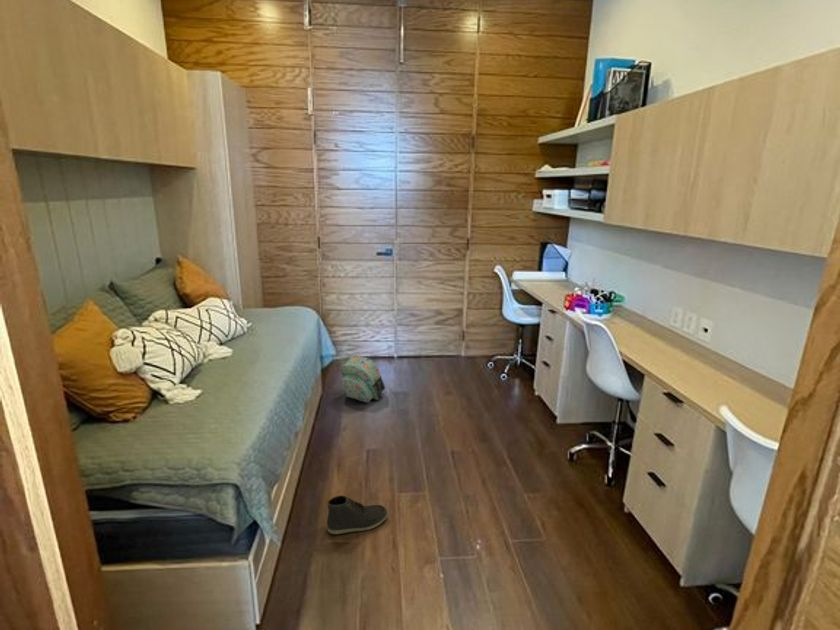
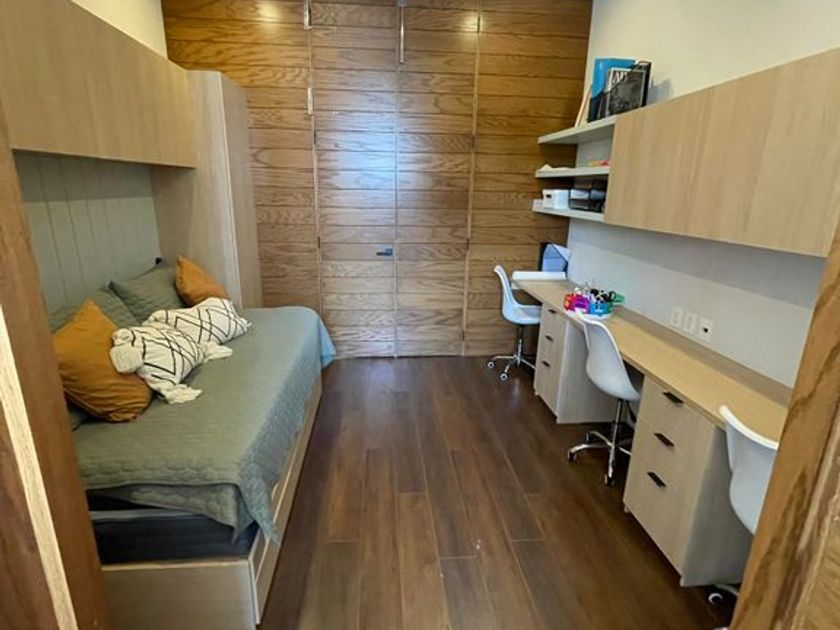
- backpack [339,354,386,404]
- sneaker [326,494,389,535]
